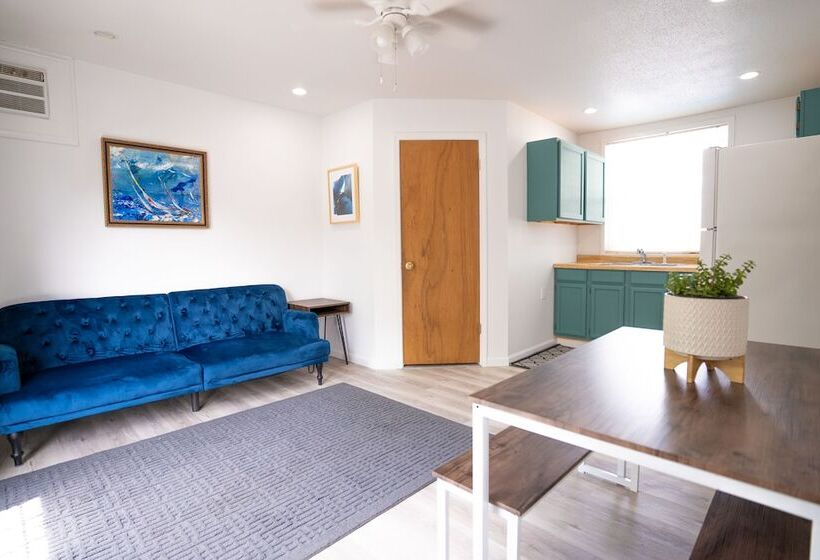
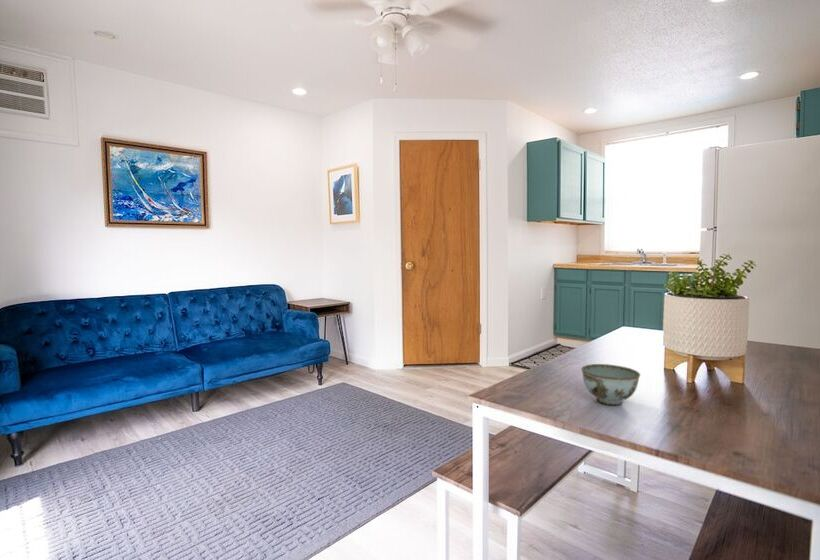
+ bowl [580,363,641,406]
